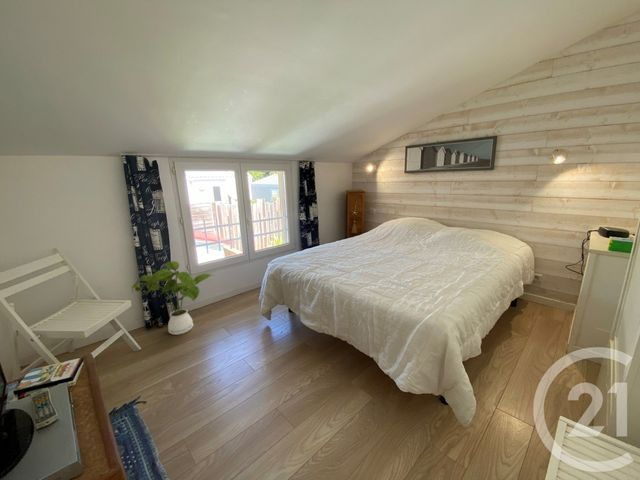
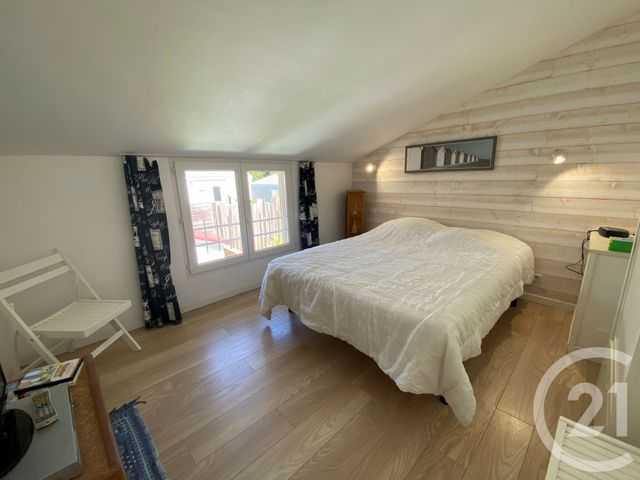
- house plant [131,260,215,336]
